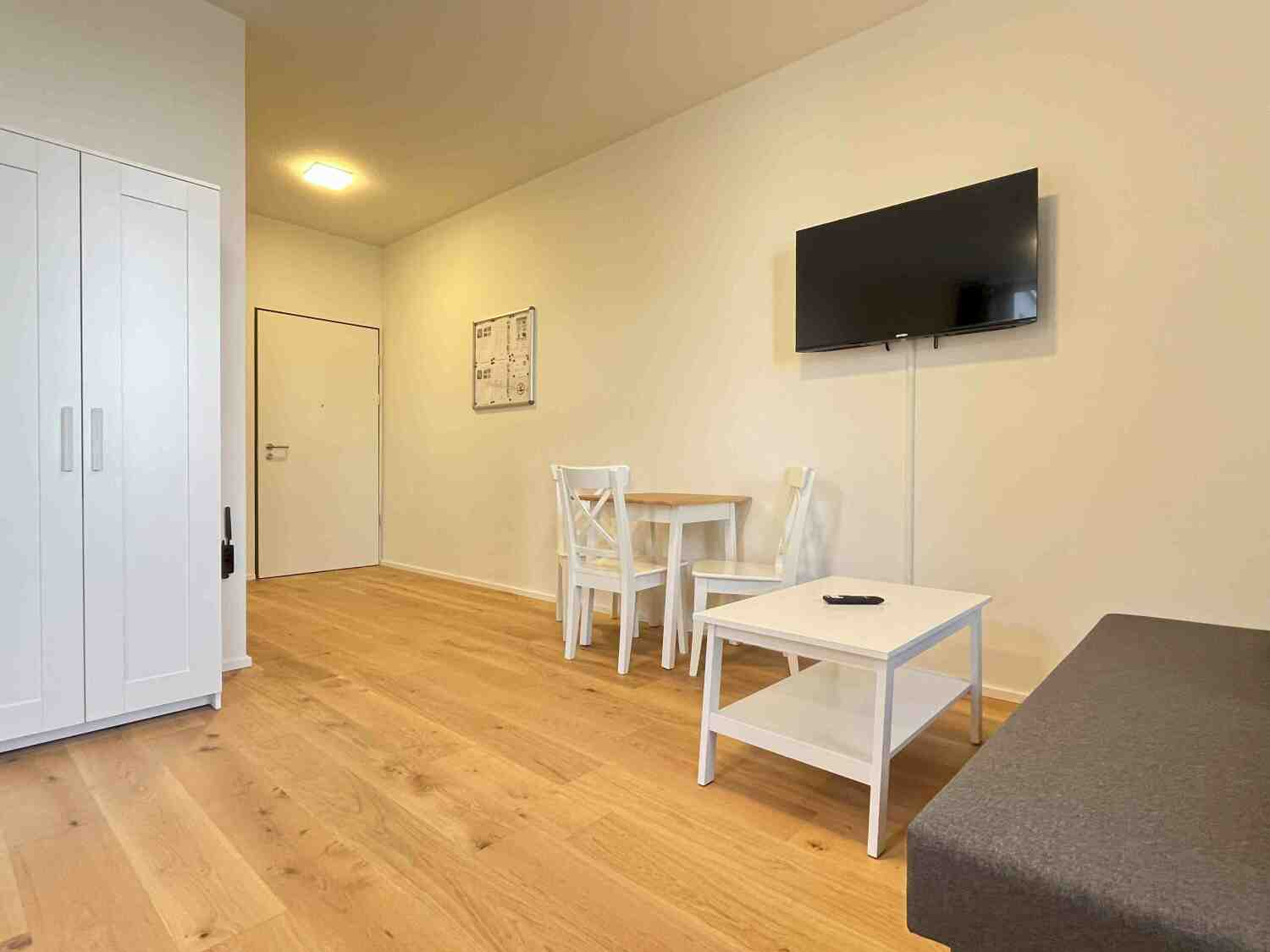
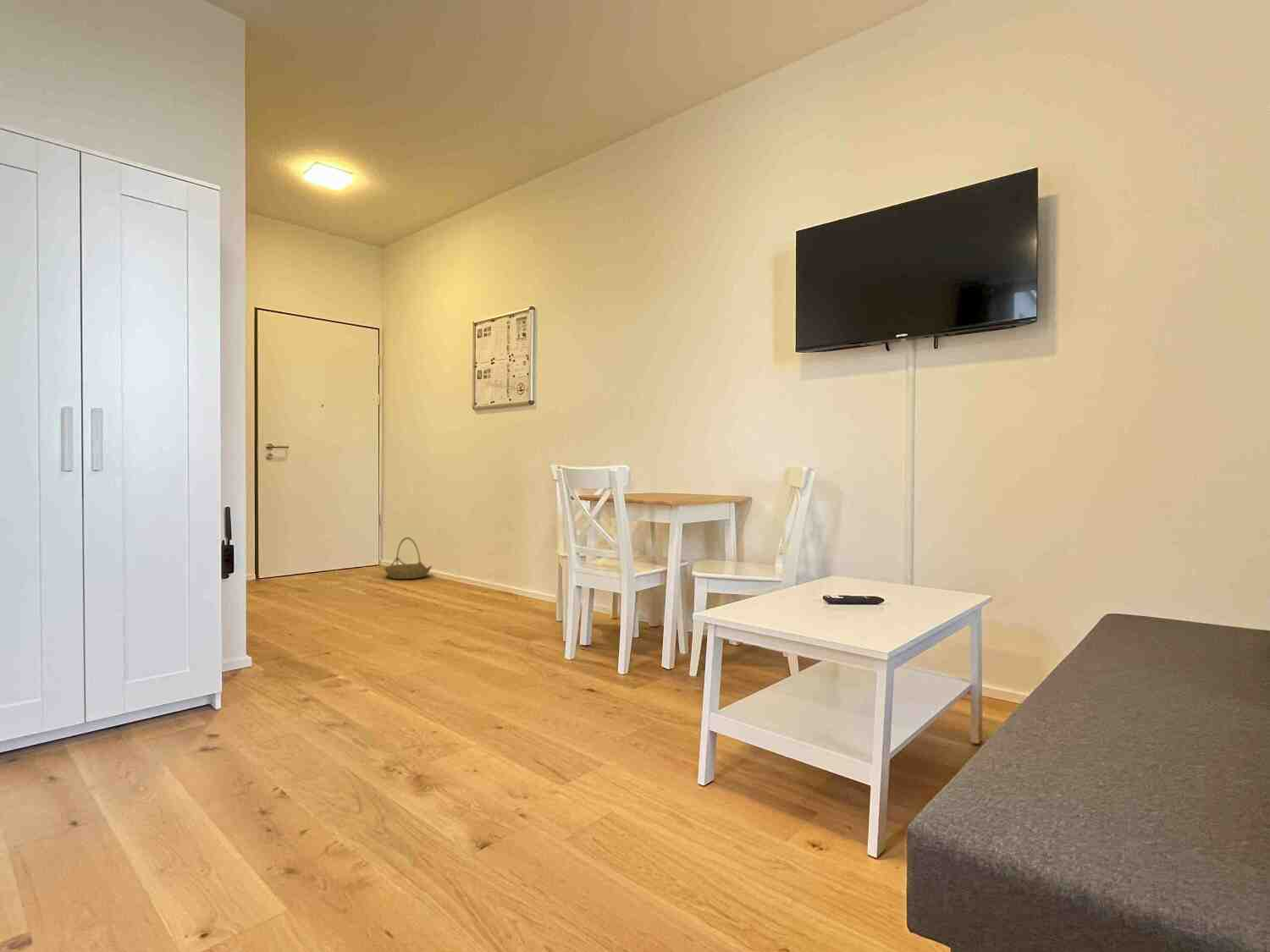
+ basket [383,537,433,580]
